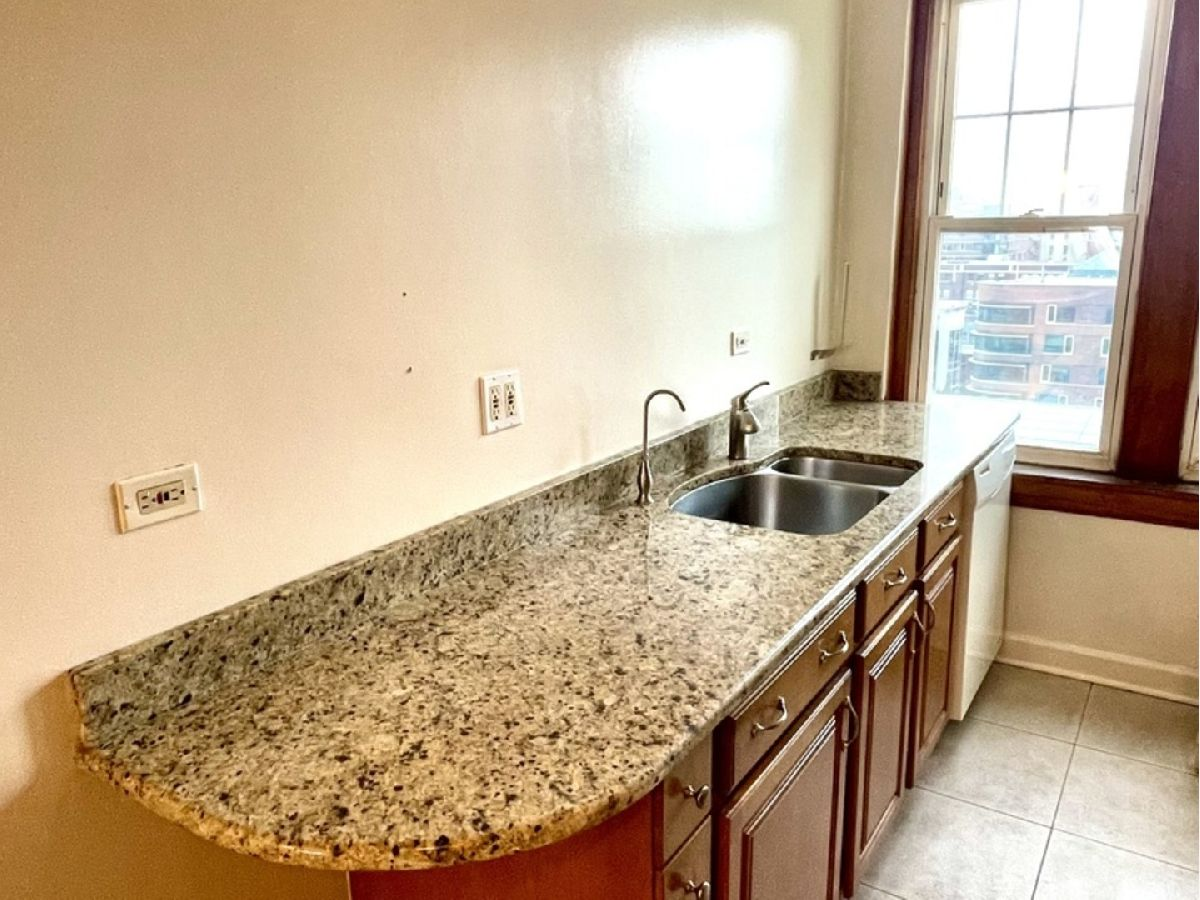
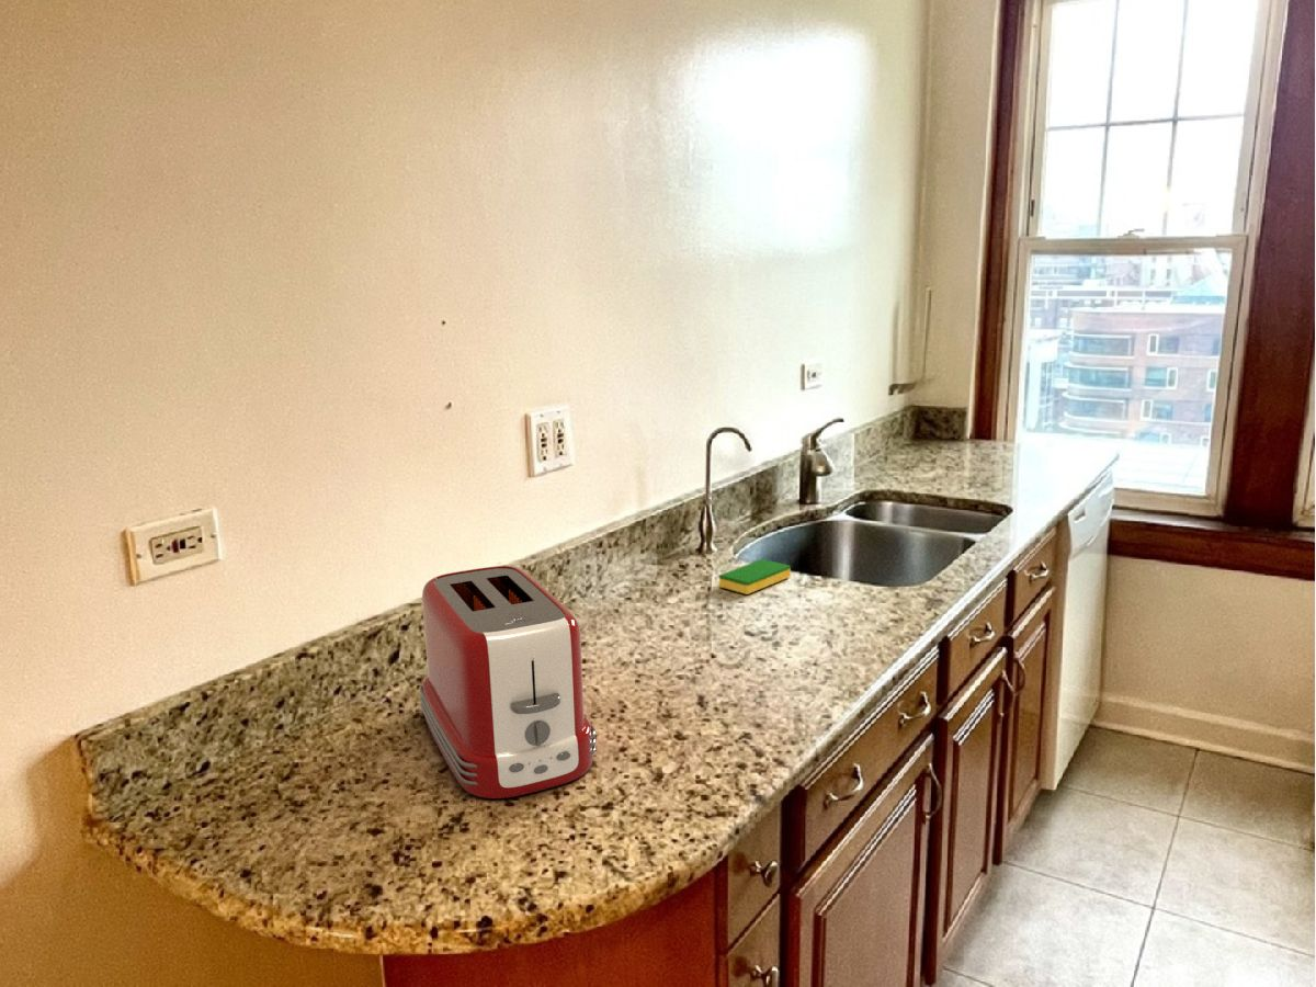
+ dish sponge [718,558,792,595]
+ toaster [418,565,598,799]
